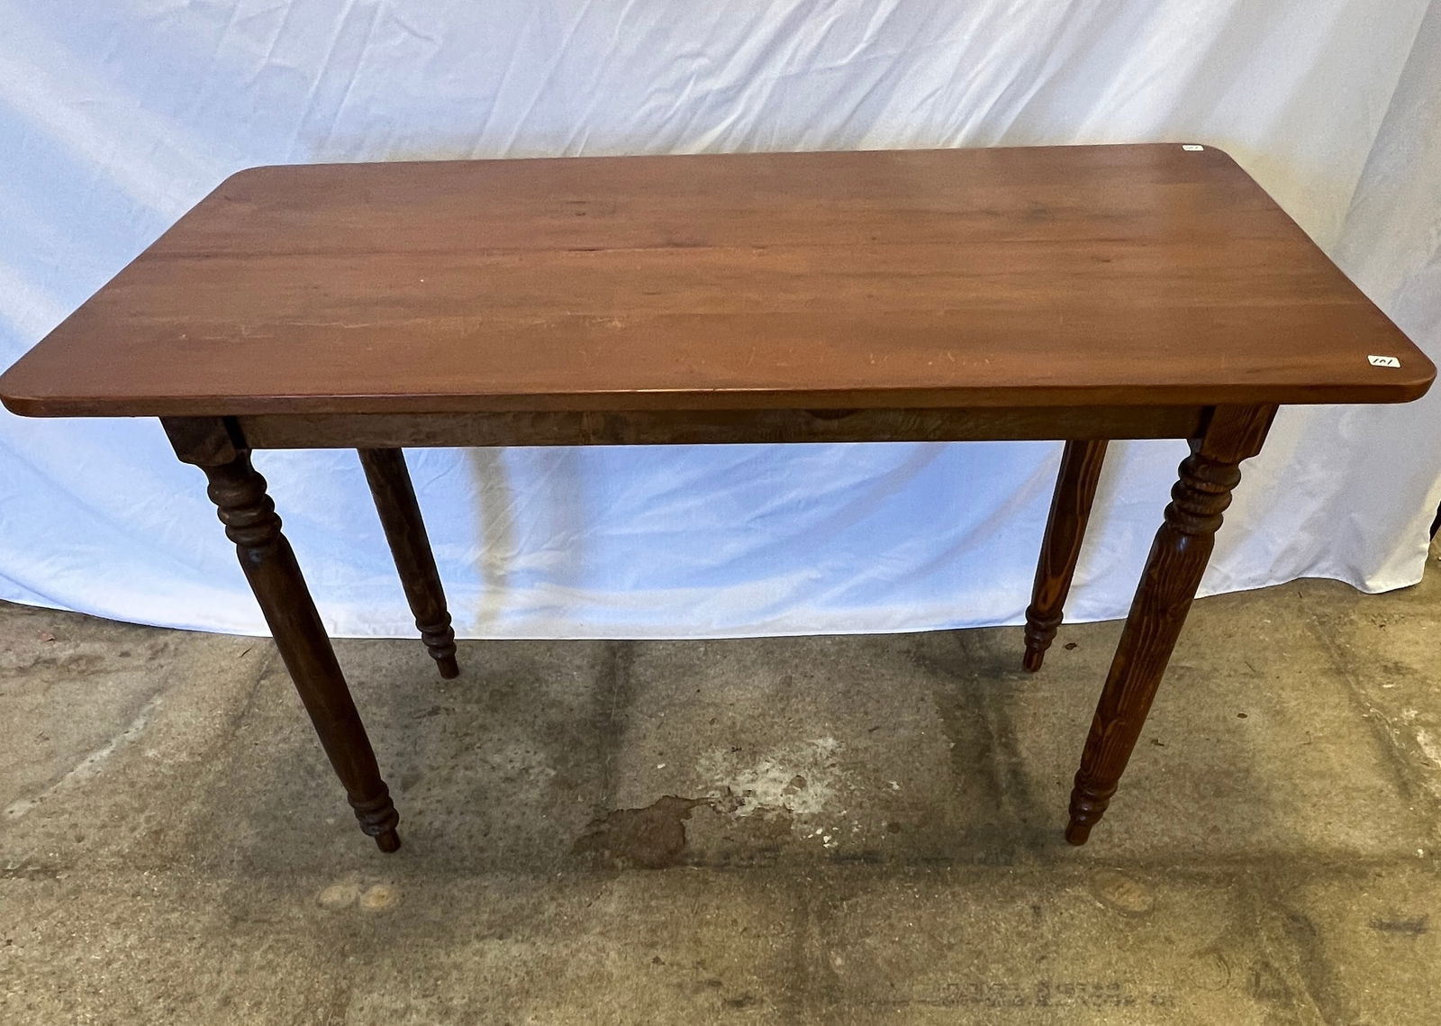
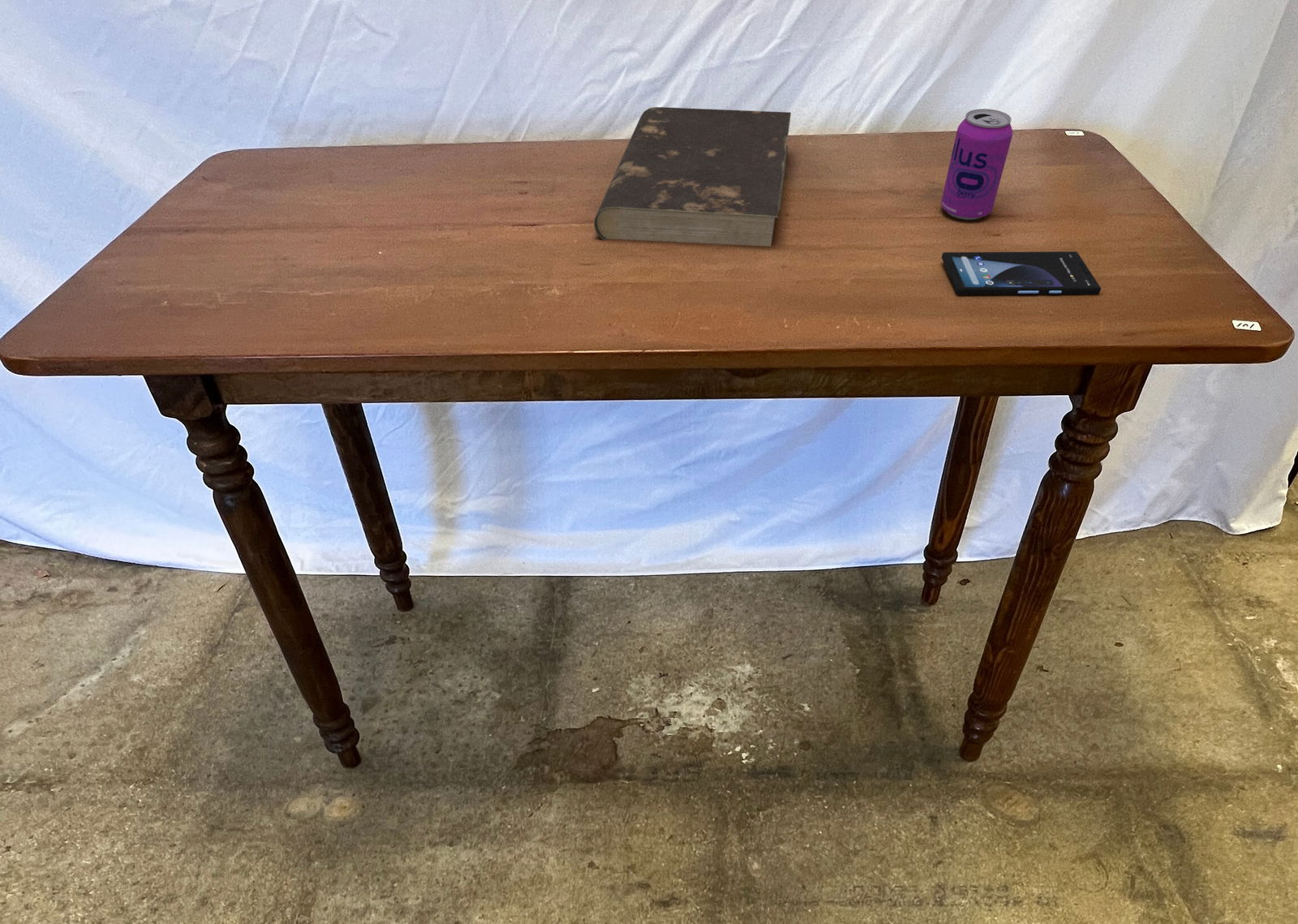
+ smartphone [941,251,1102,295]
+ book [593,106,792,247]
+ beverage can [940,108,1013,221]
